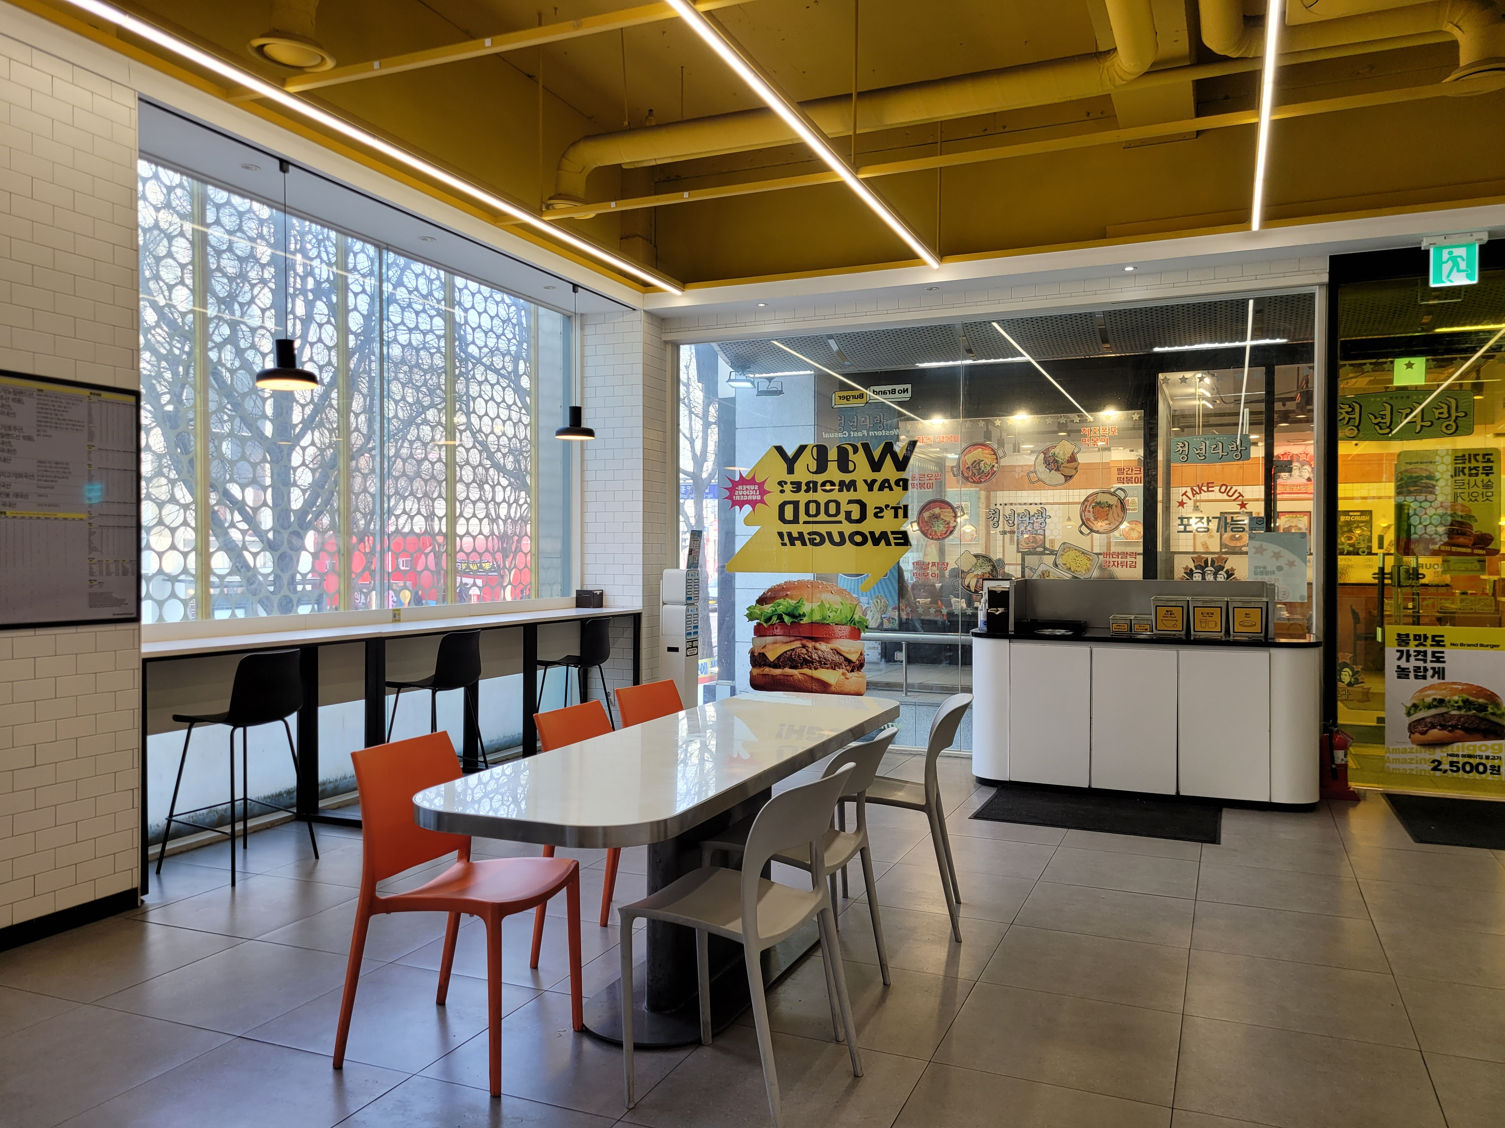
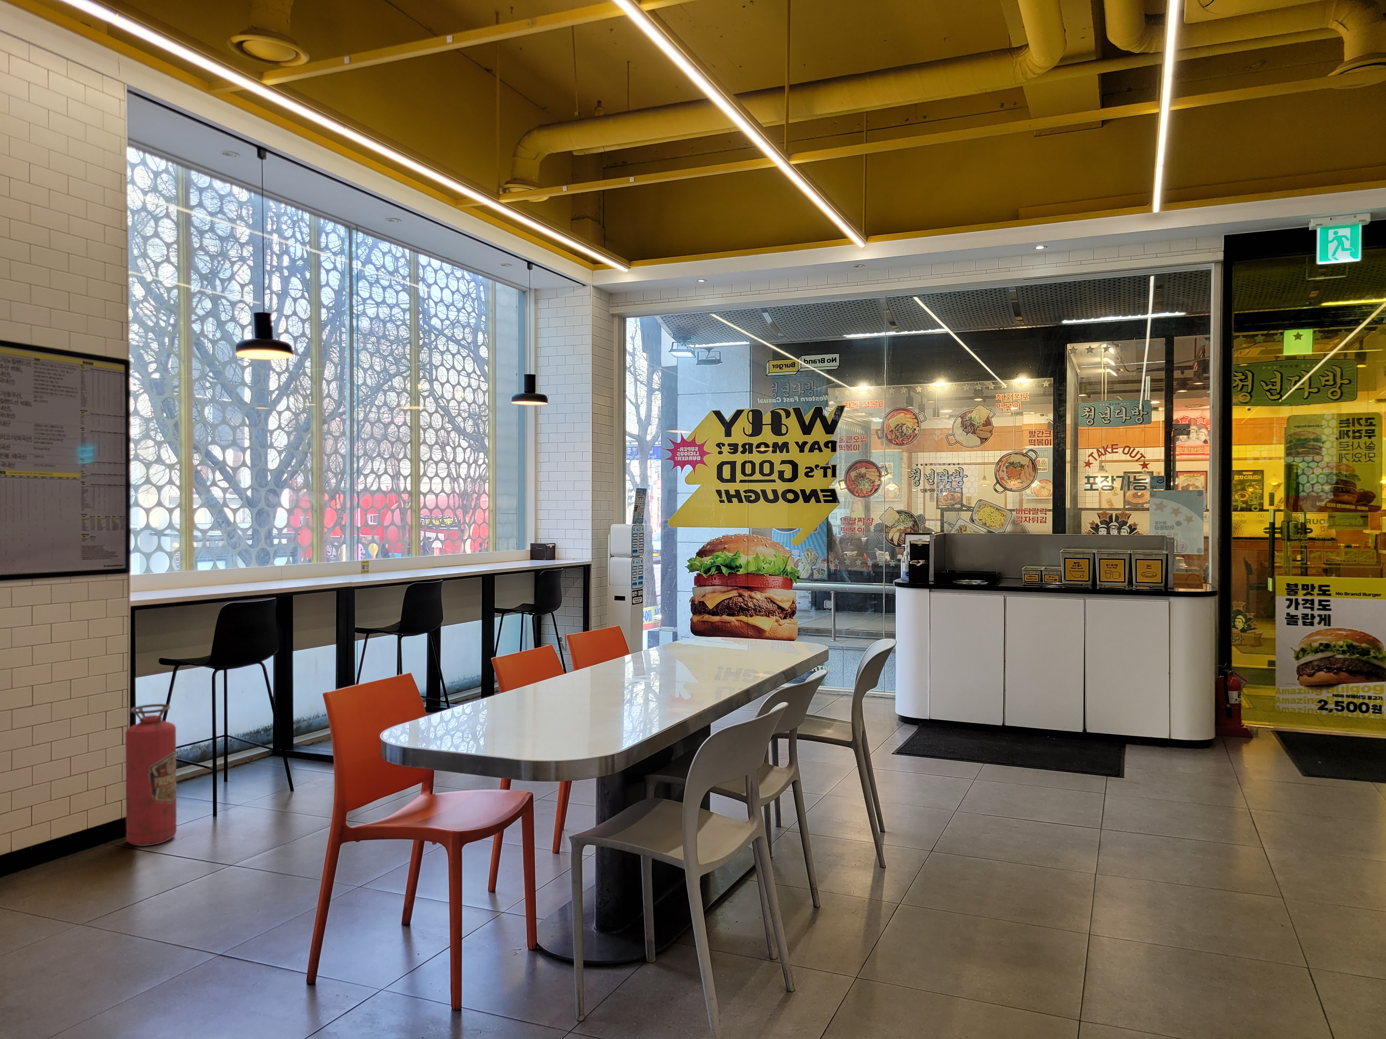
+ fire extinguisher [126,704,177,846]
